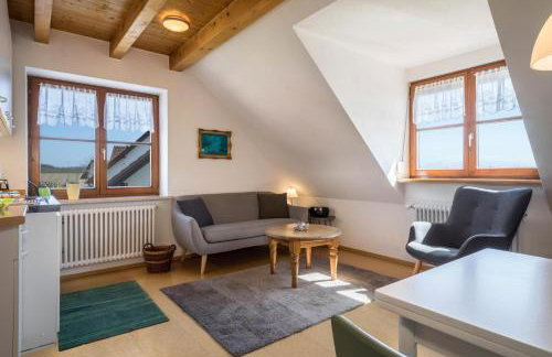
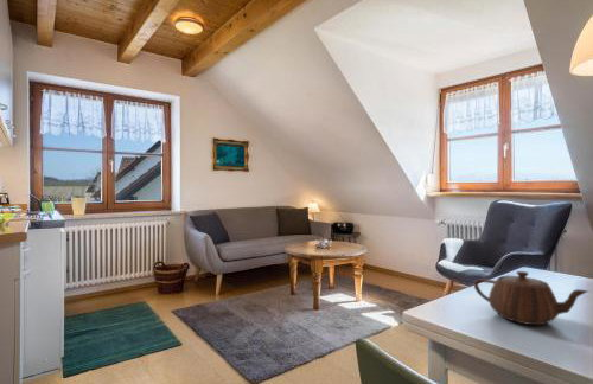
+ teapot [472,270,589,326]
